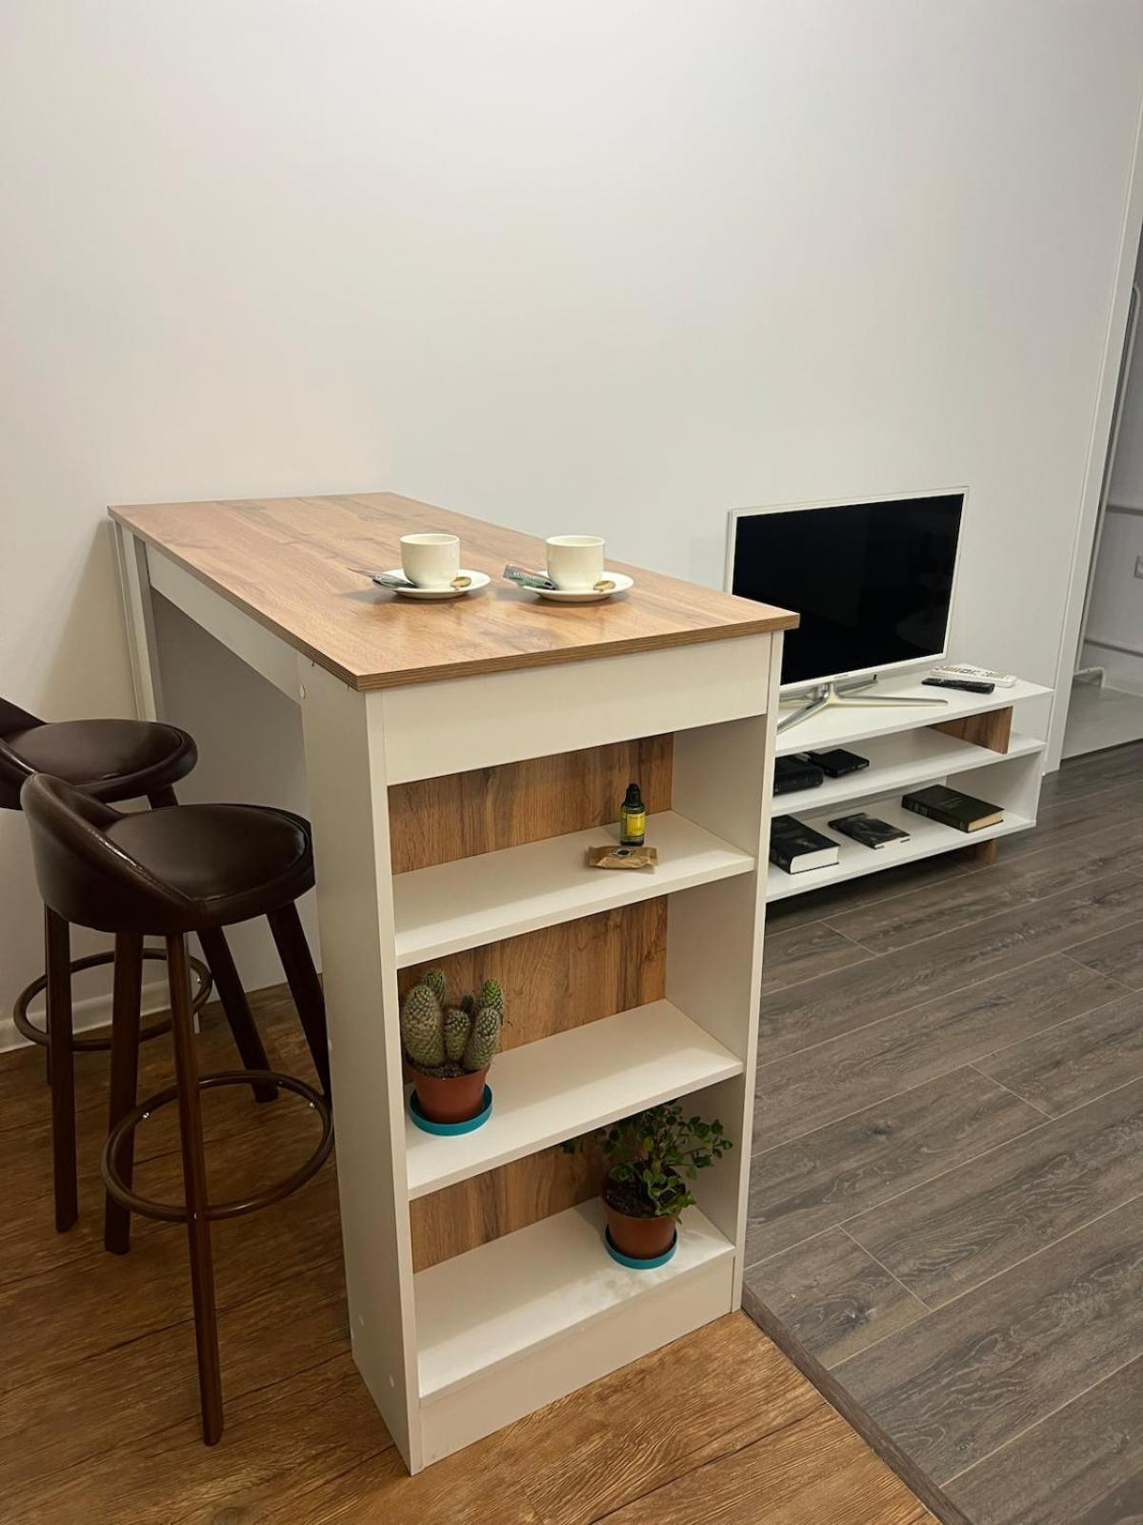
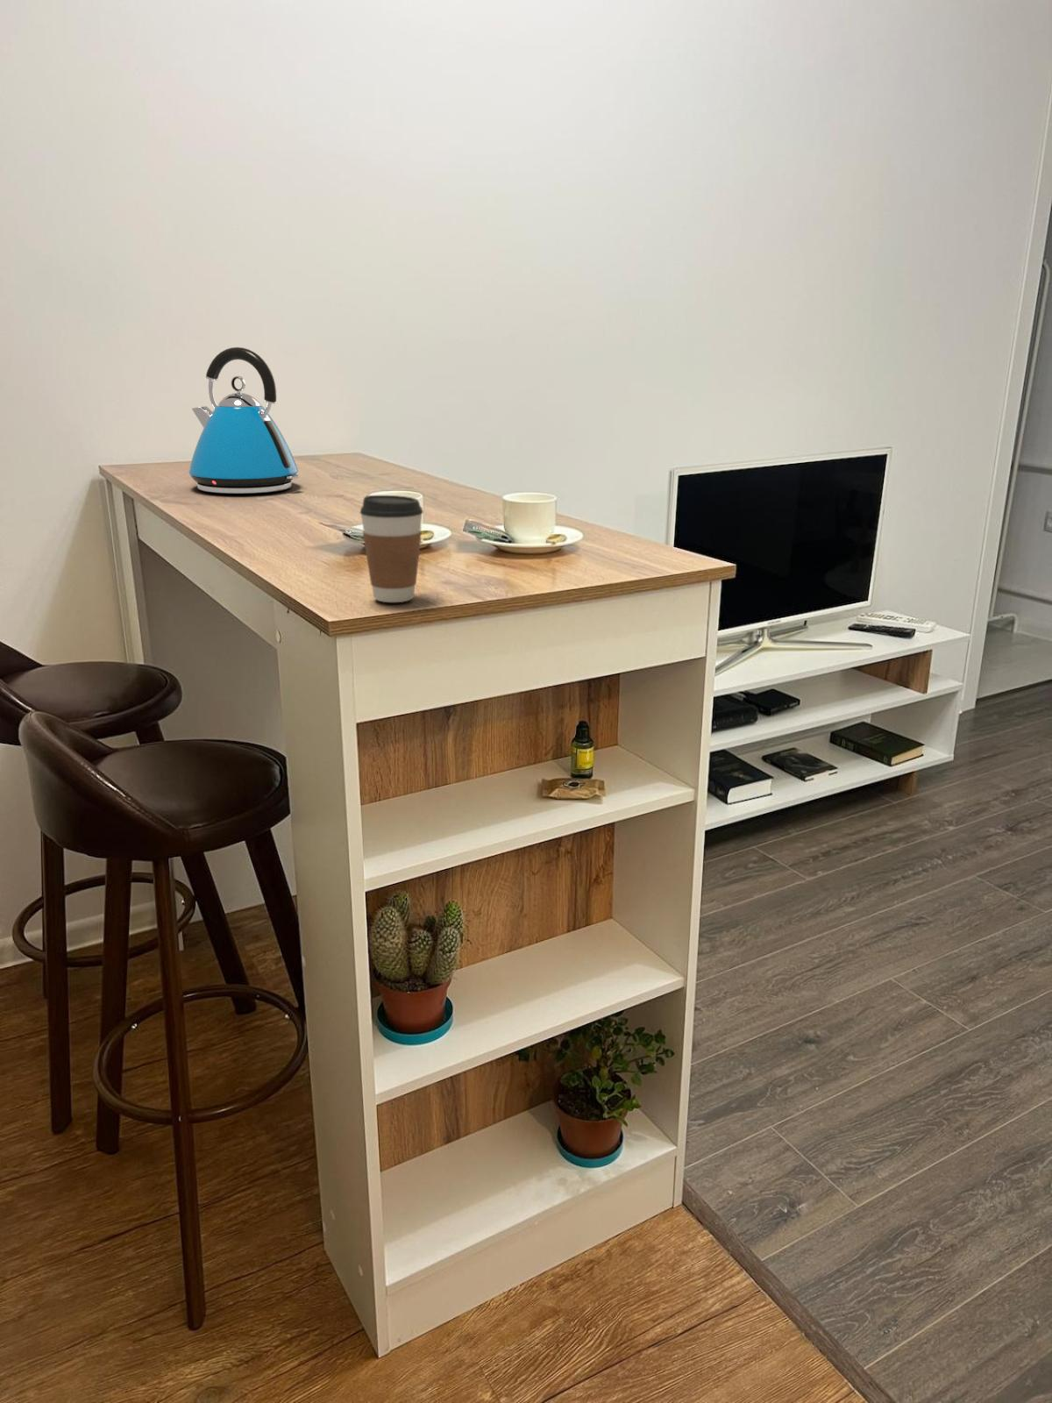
+ coffee cup [359,495,424,603]
+ kettle [188,347,301,495]
